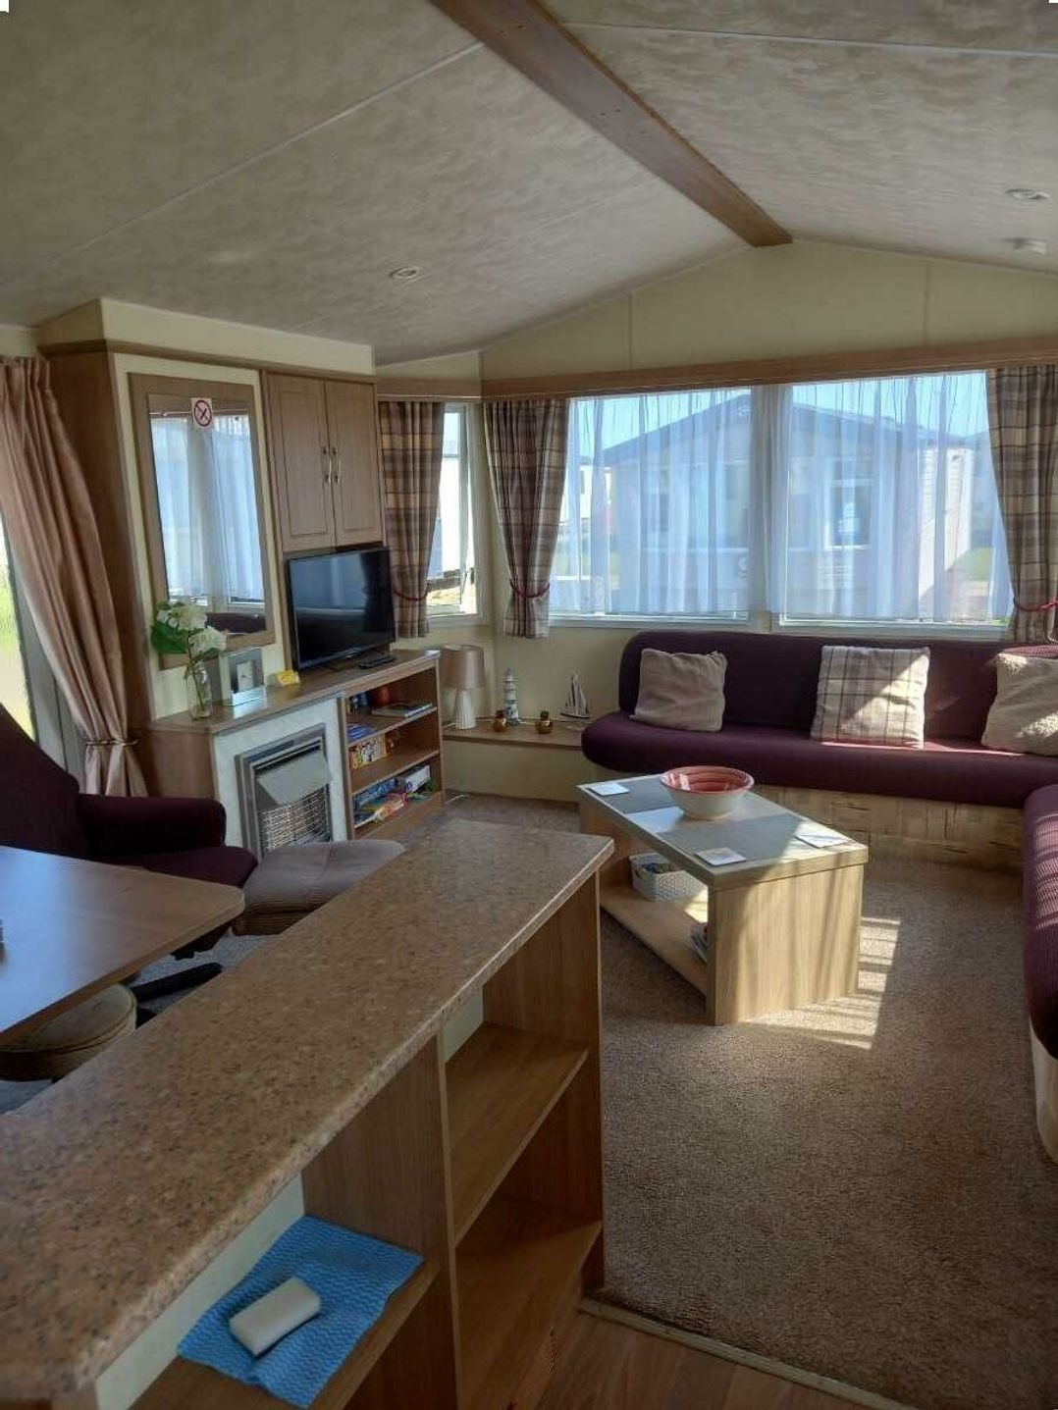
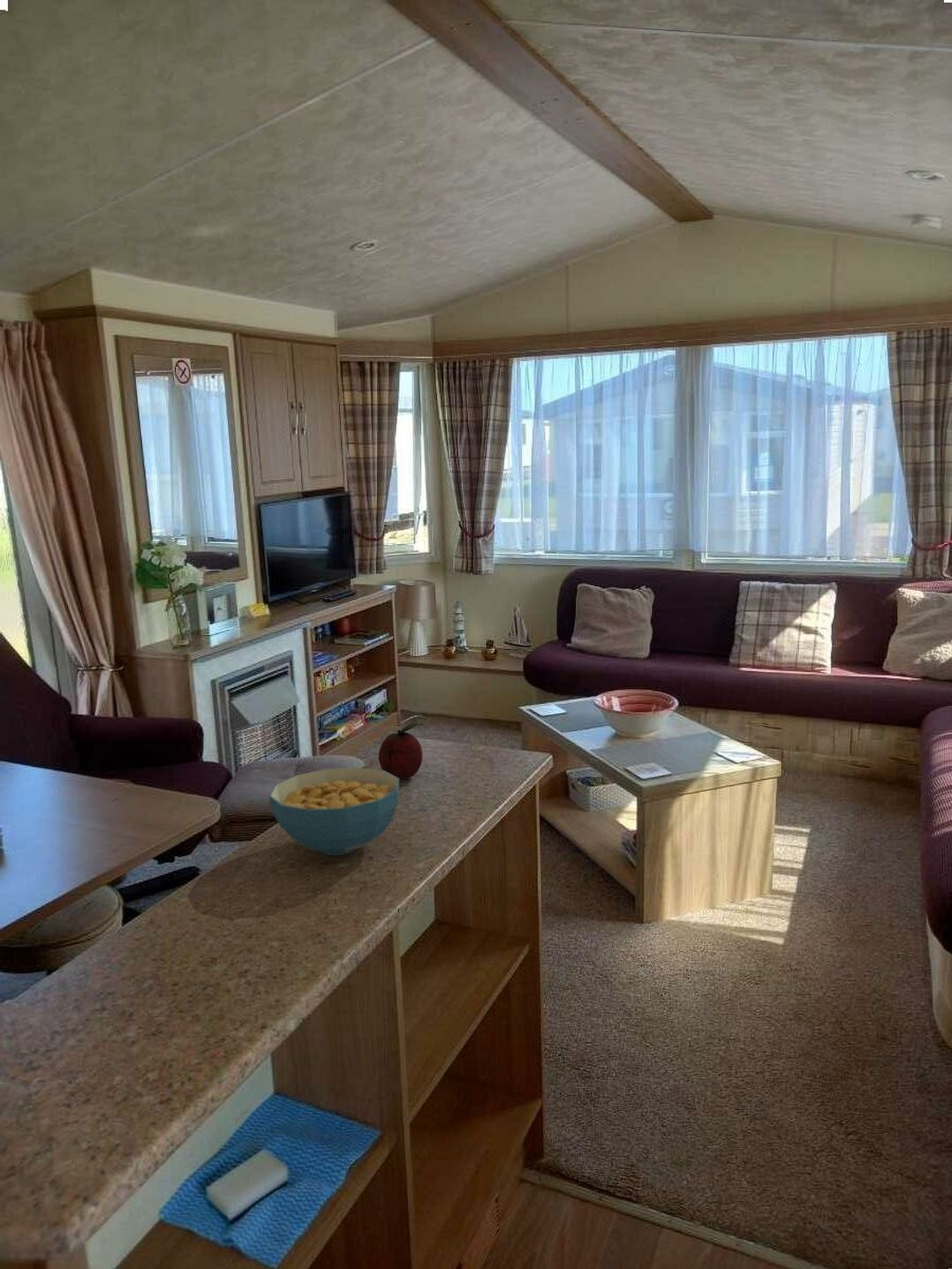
+ cereal bowl [268,767,400,856]
+ fruit [378,722,425,780]
